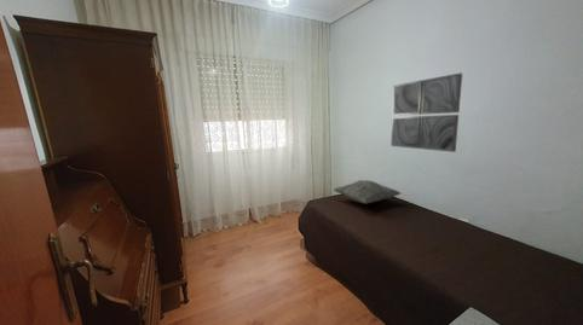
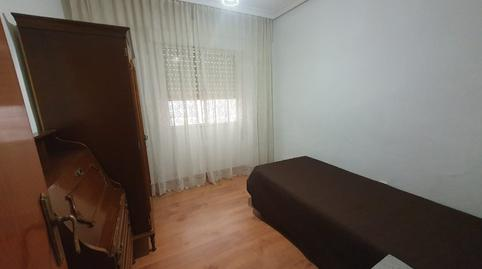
- decorative pillow [333,179,402,205]
- wall art [389,72,463,153]
